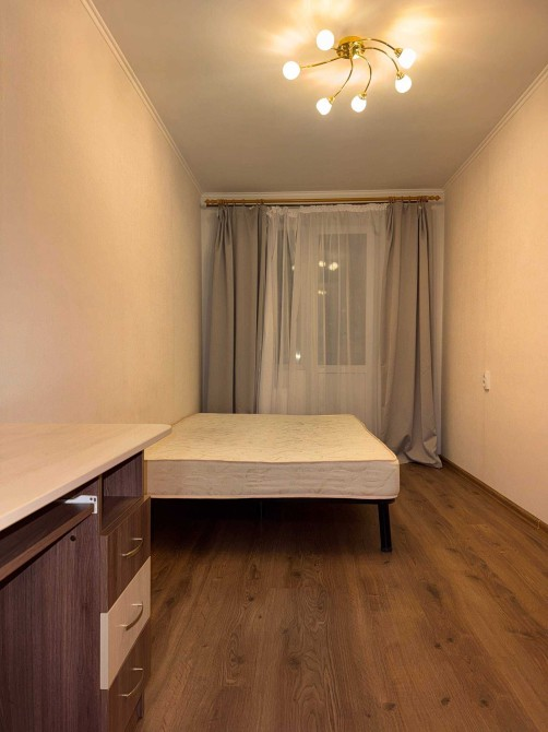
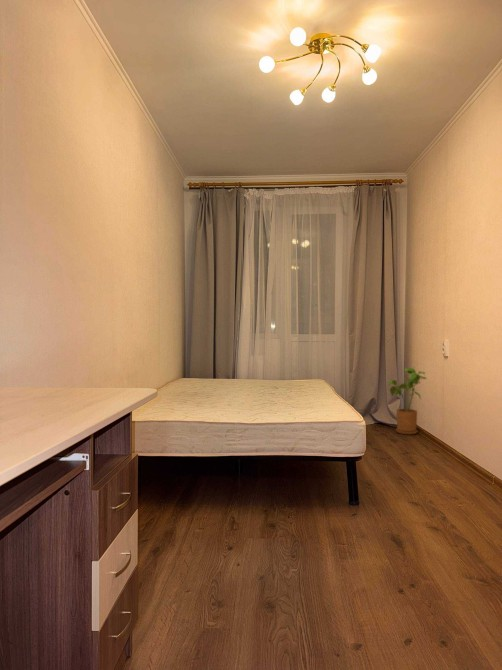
+ house plant [387,367,428,435]
